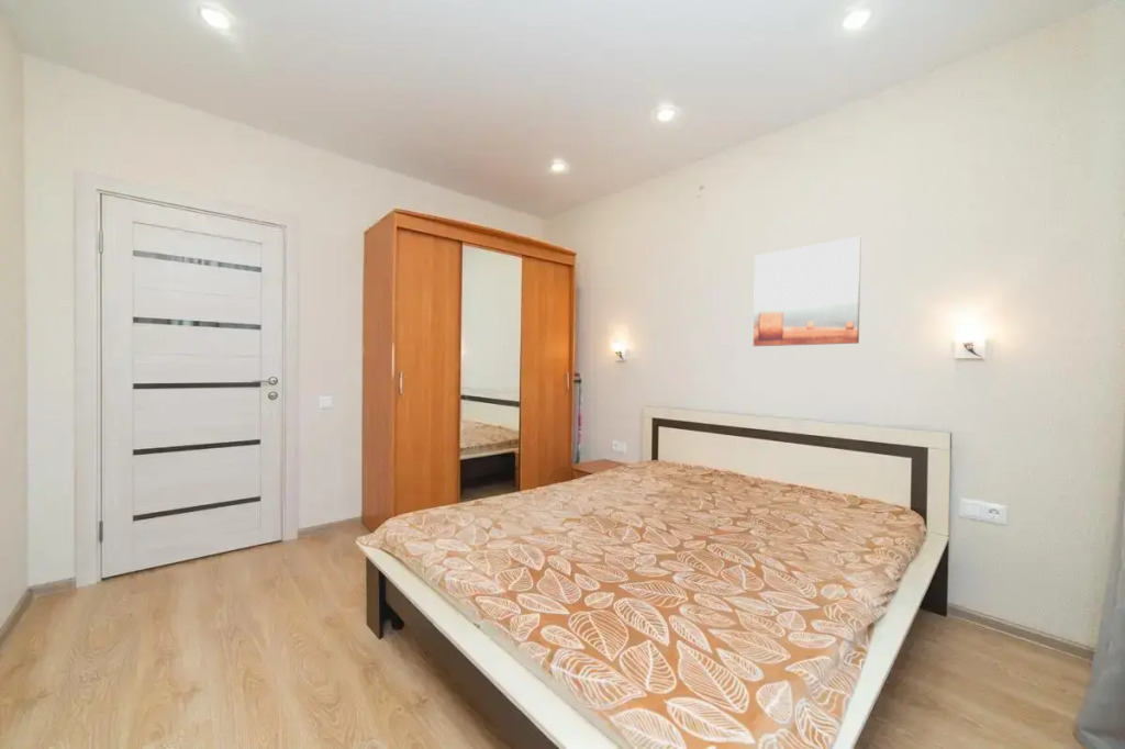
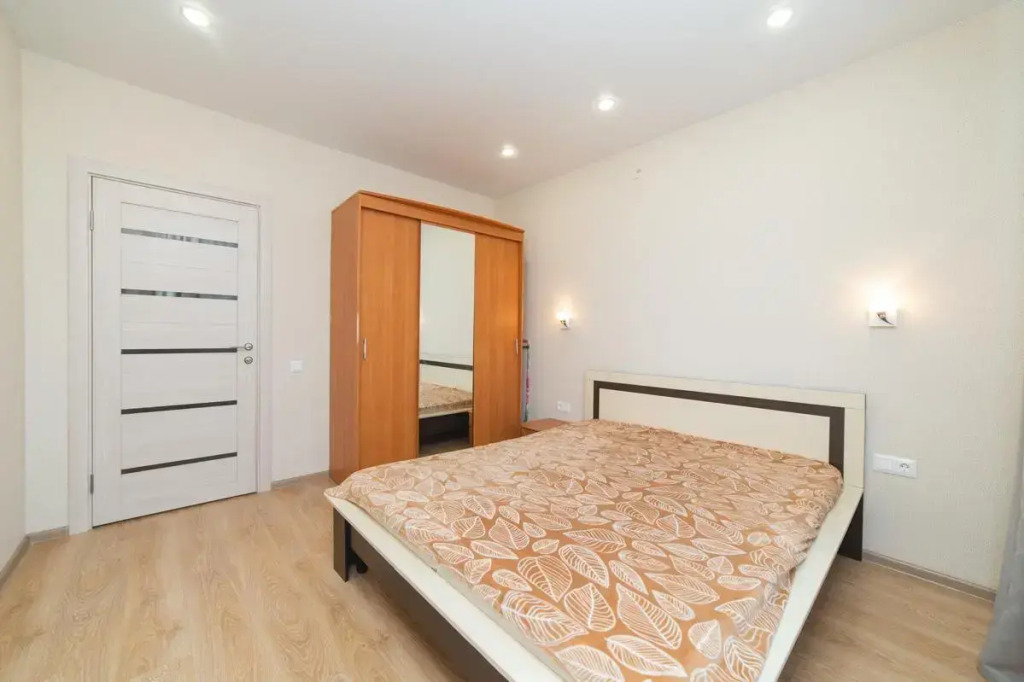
- wall art [753,236,862,347]
